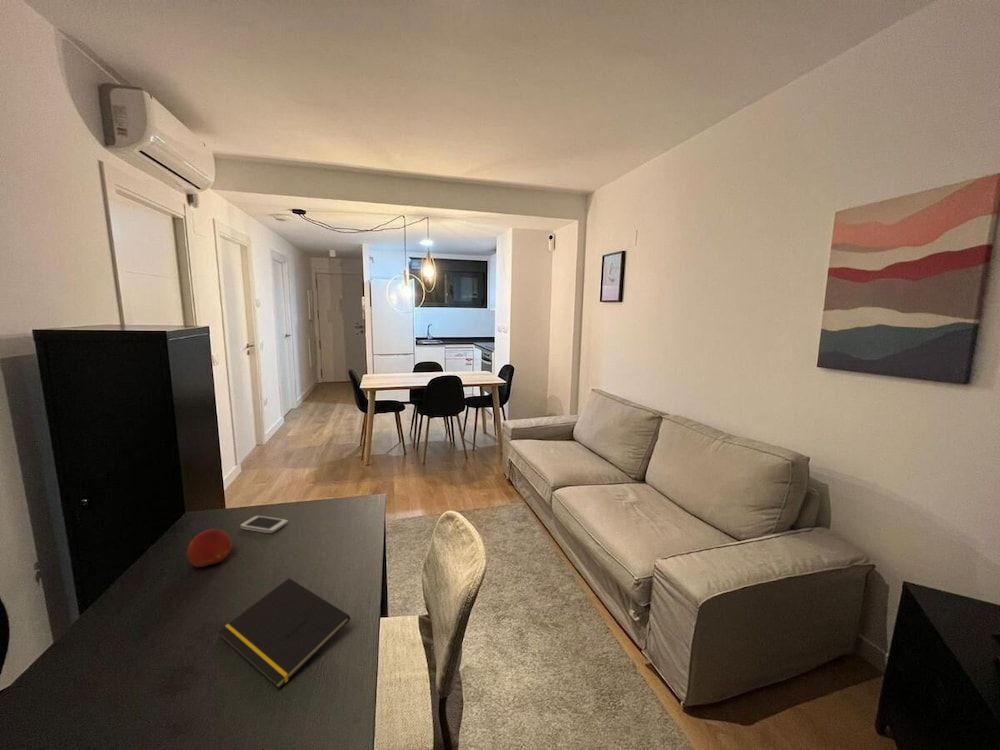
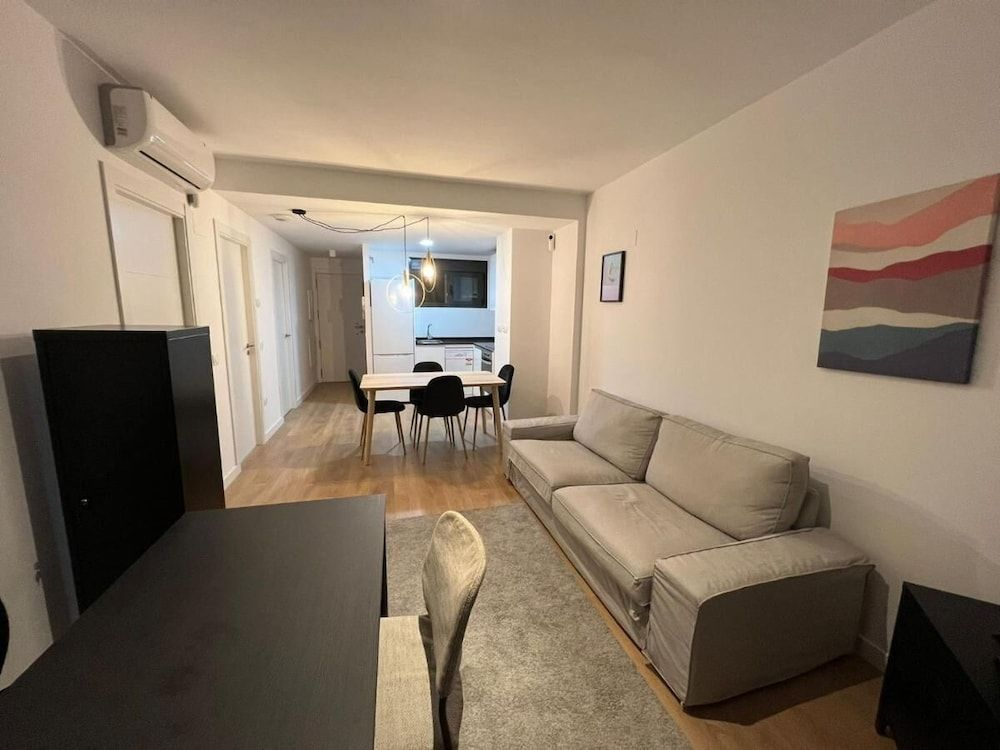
- fruit [186,528,233,569]
- smartphone [239,515,289,534]
- notepad [217,577,351,690]
